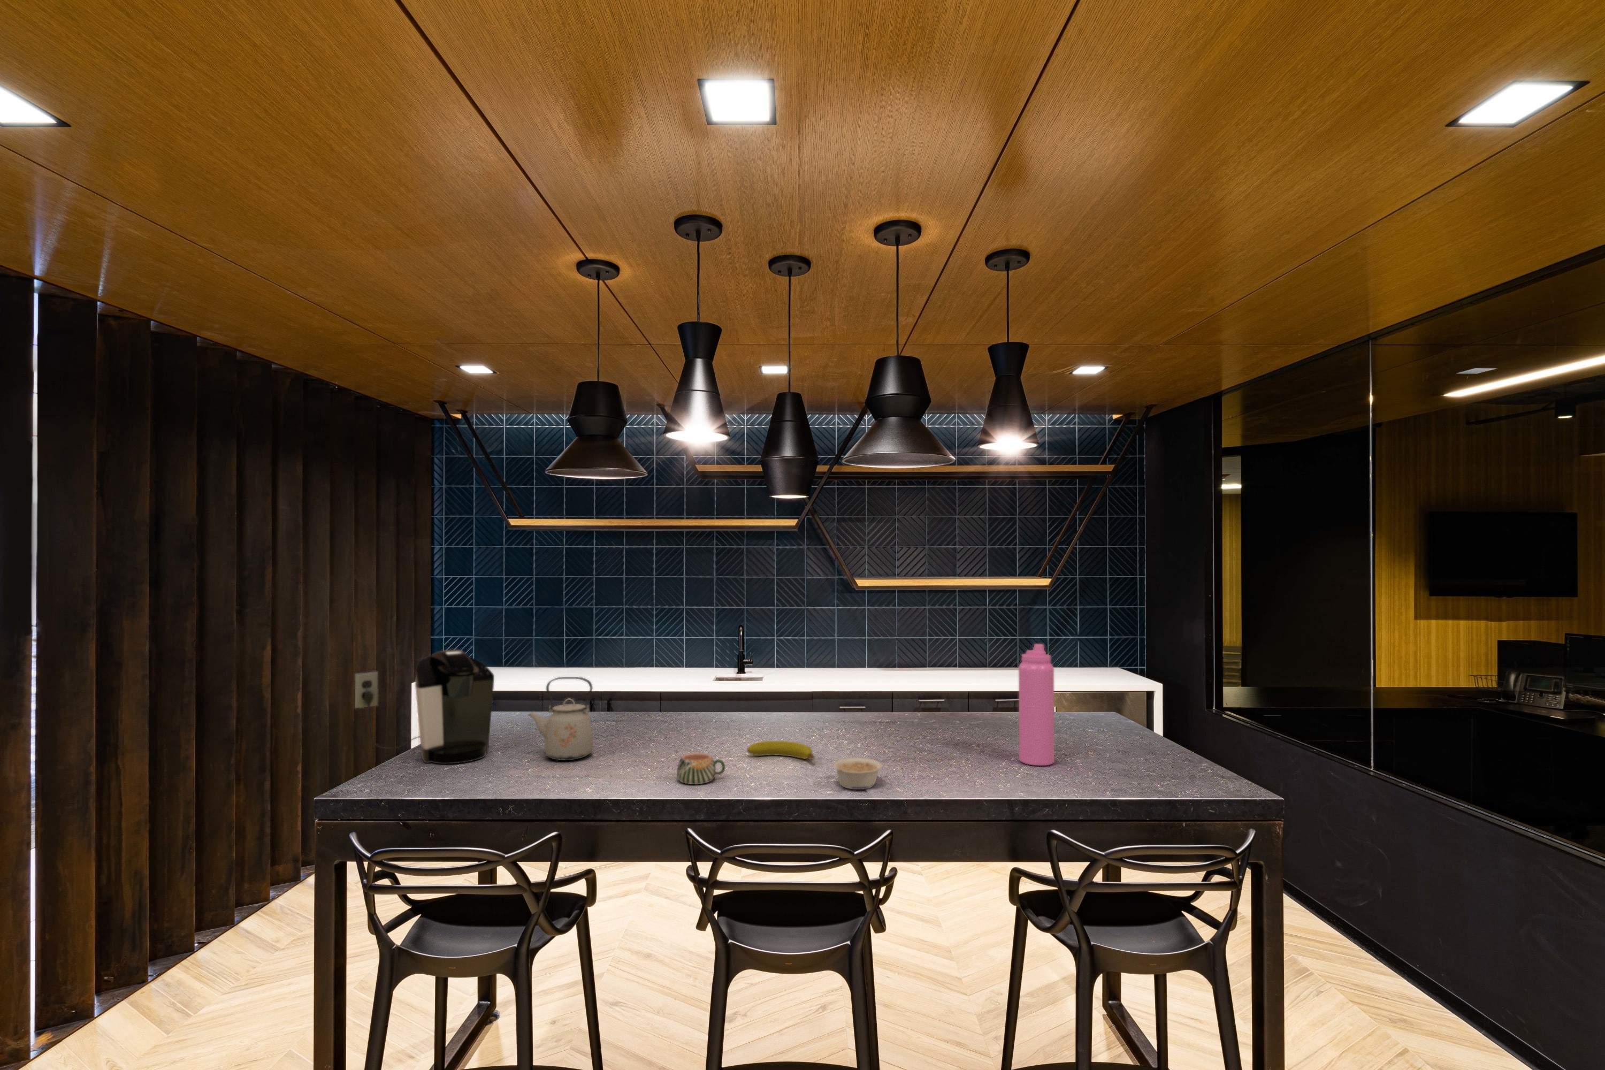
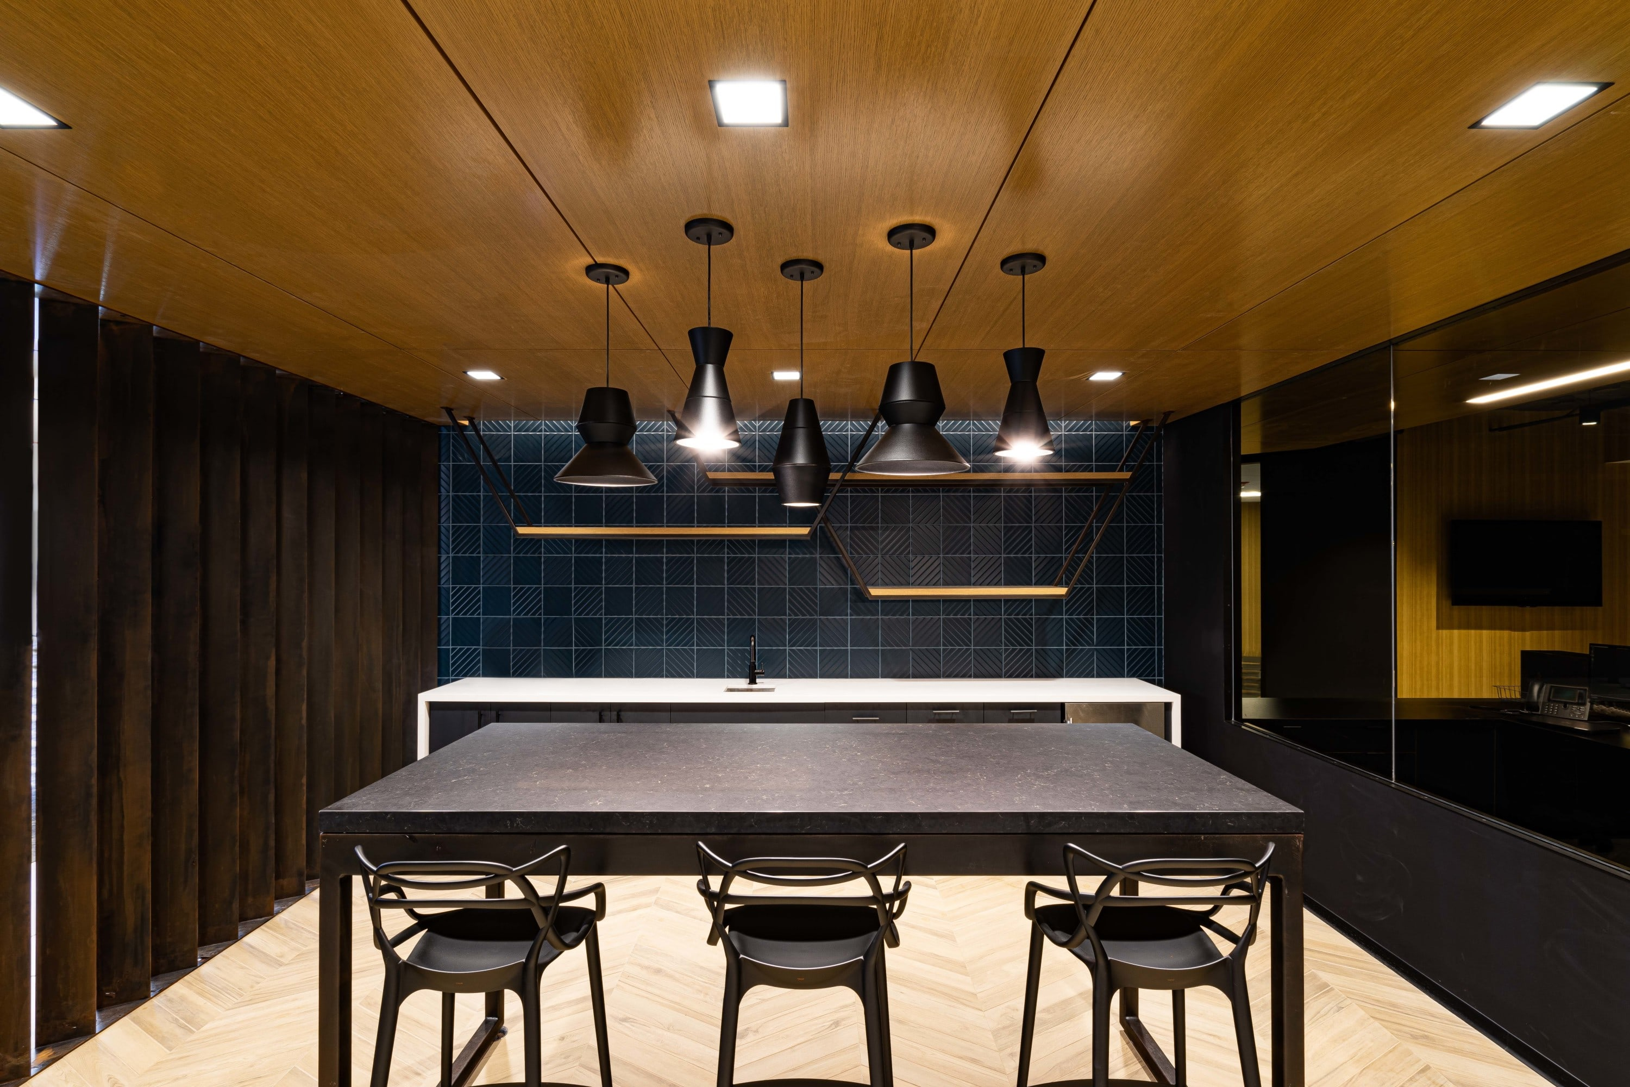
- water bottle [1019,644,1054,767]
- mug [676,752,726,785]
- fruit [746,740,816,760]
- legume [832,757,884,791]
- coffee maker [355,648,494,764]
- kettle [527,676,594,761]
